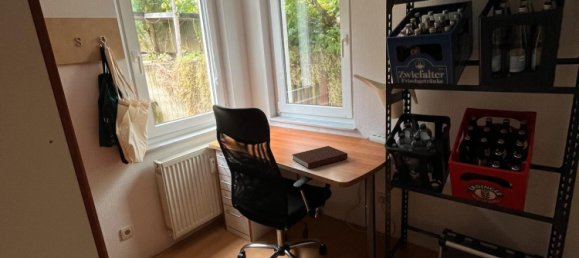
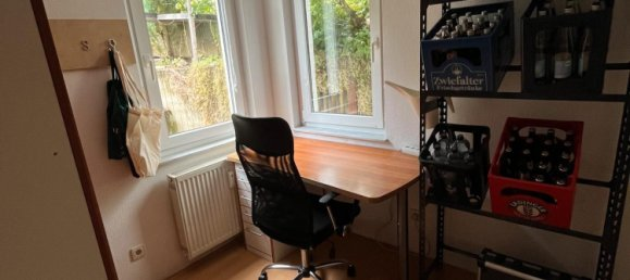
- notebook [291,145,349,170]
